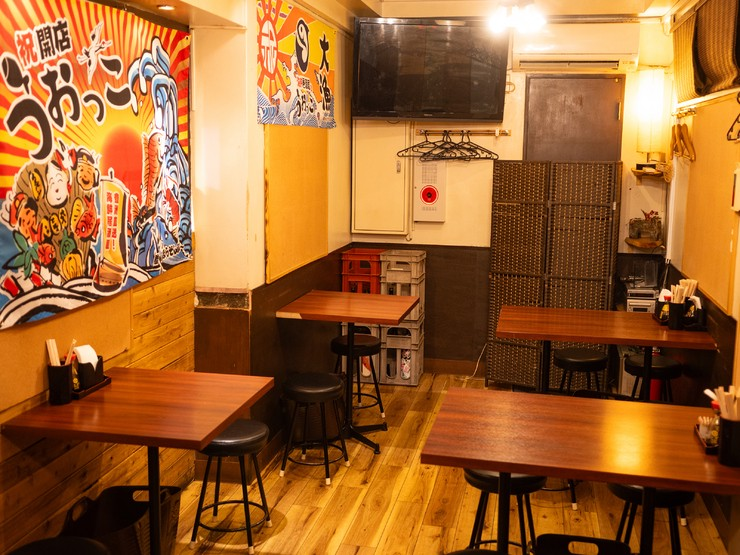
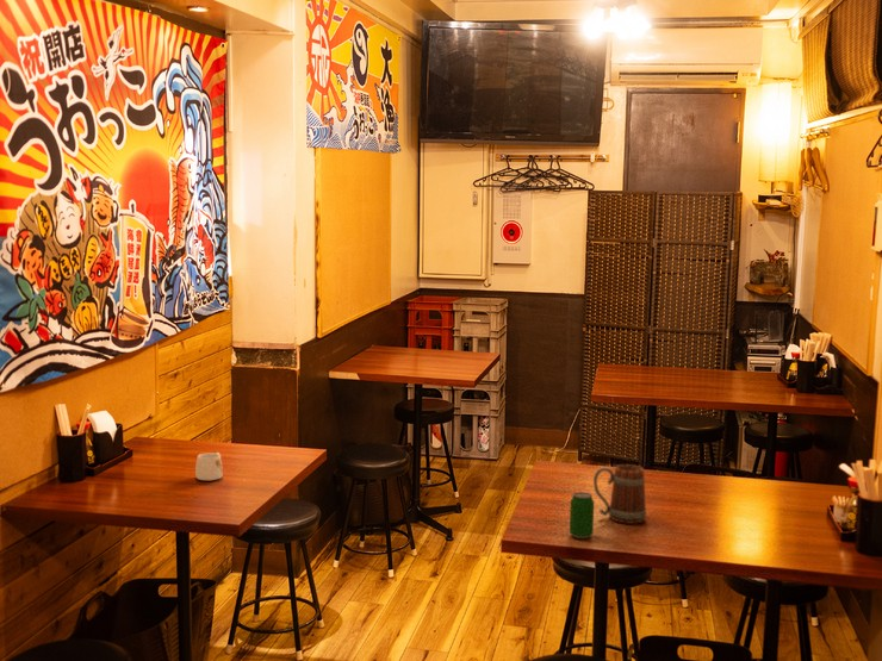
+ mug [194,451,224,481]
+ beverage can [569,491,595,540]
+ beer mug [592,463,647,525]
